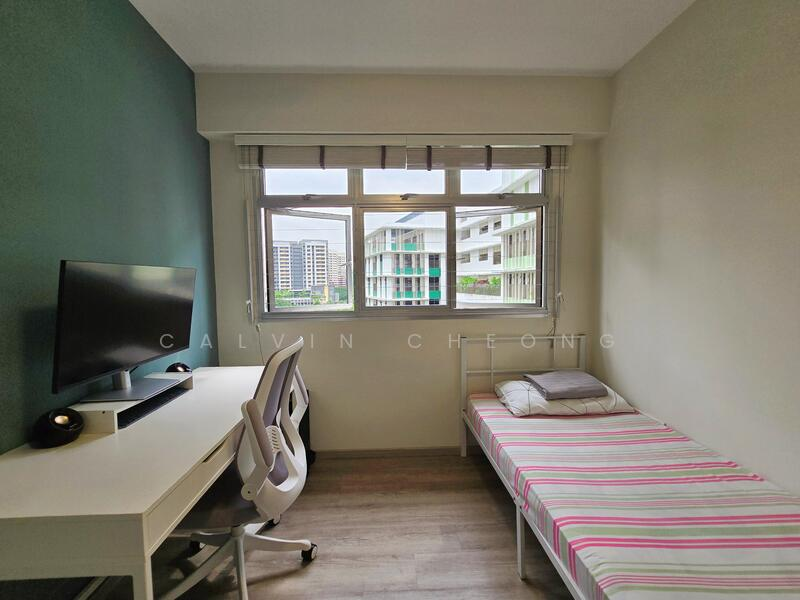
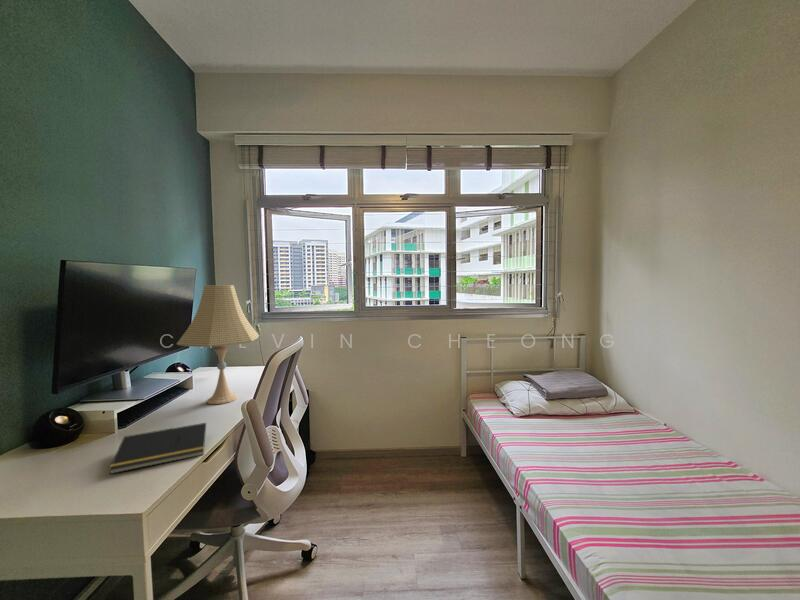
+ notepad [108,422,207,475]
+ desk lamp [176,284,260,405]
